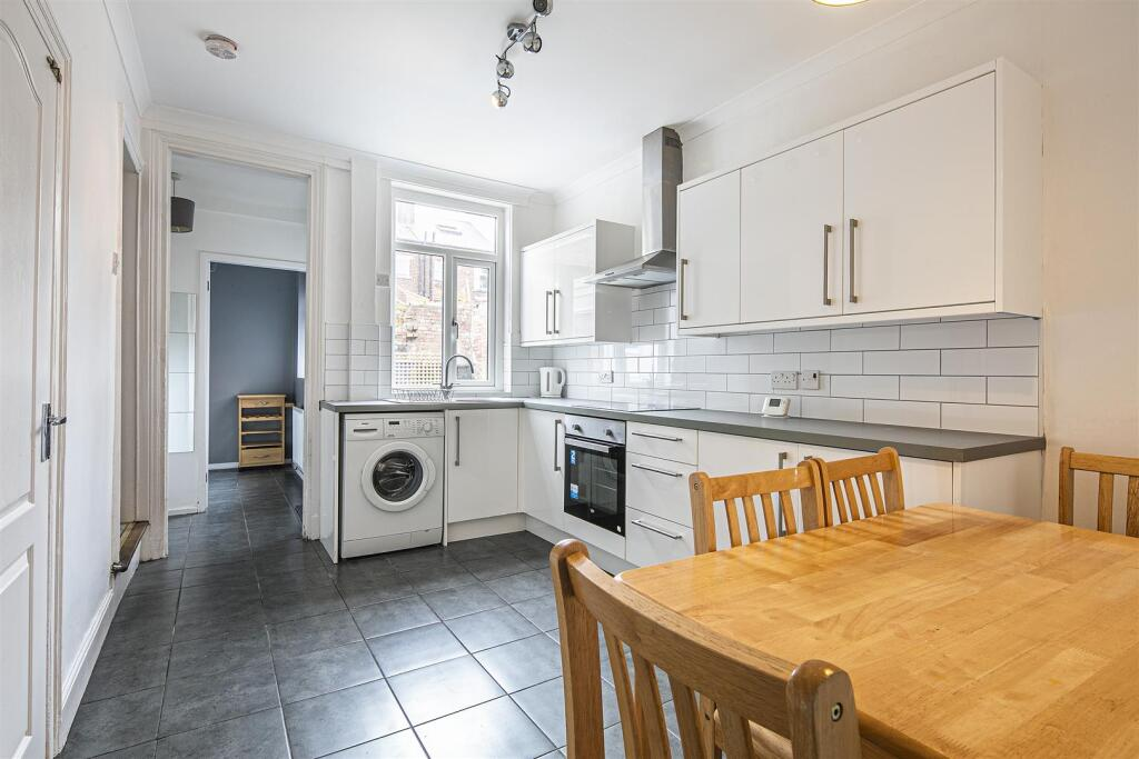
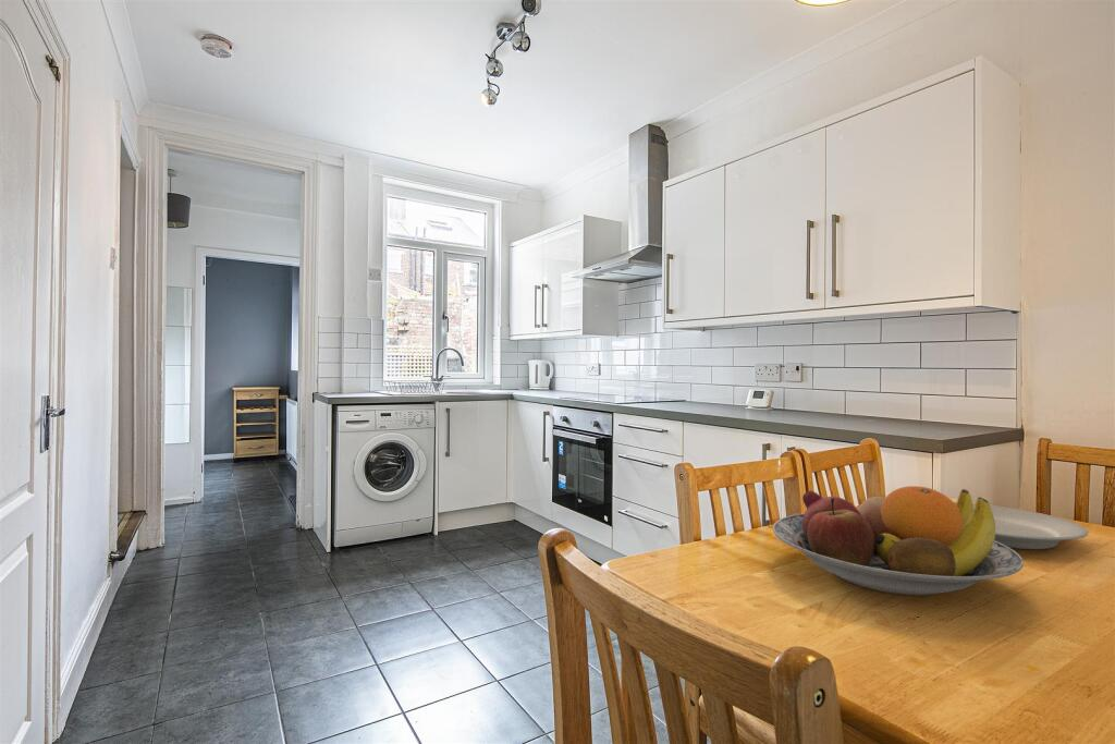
+ fruit bowl [772,485,1025,597]
+ plate [954,502,1090,550]
